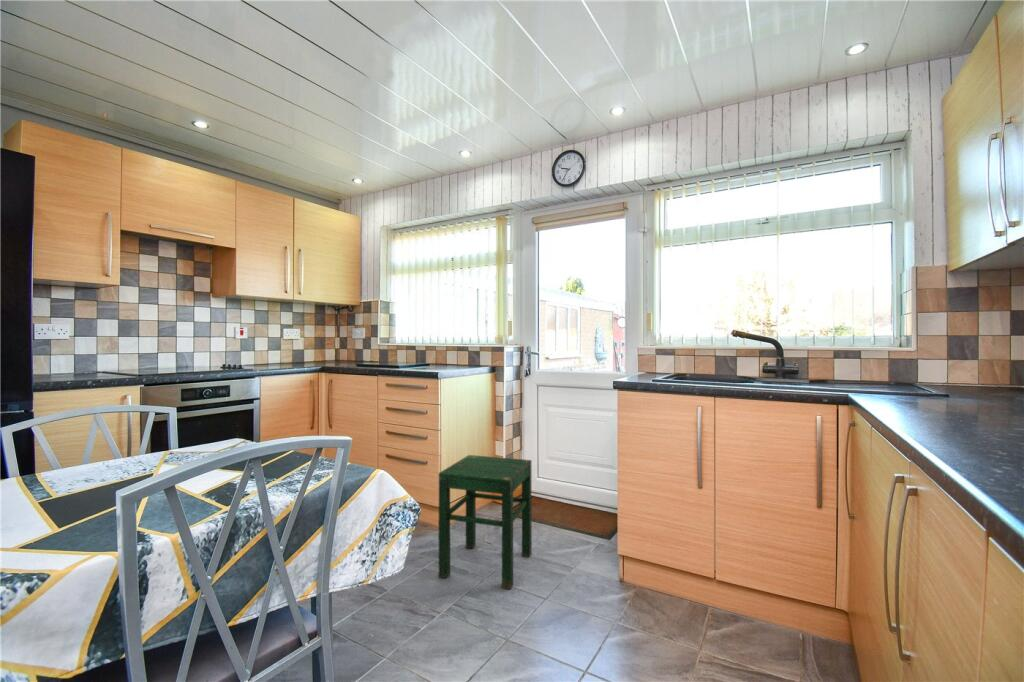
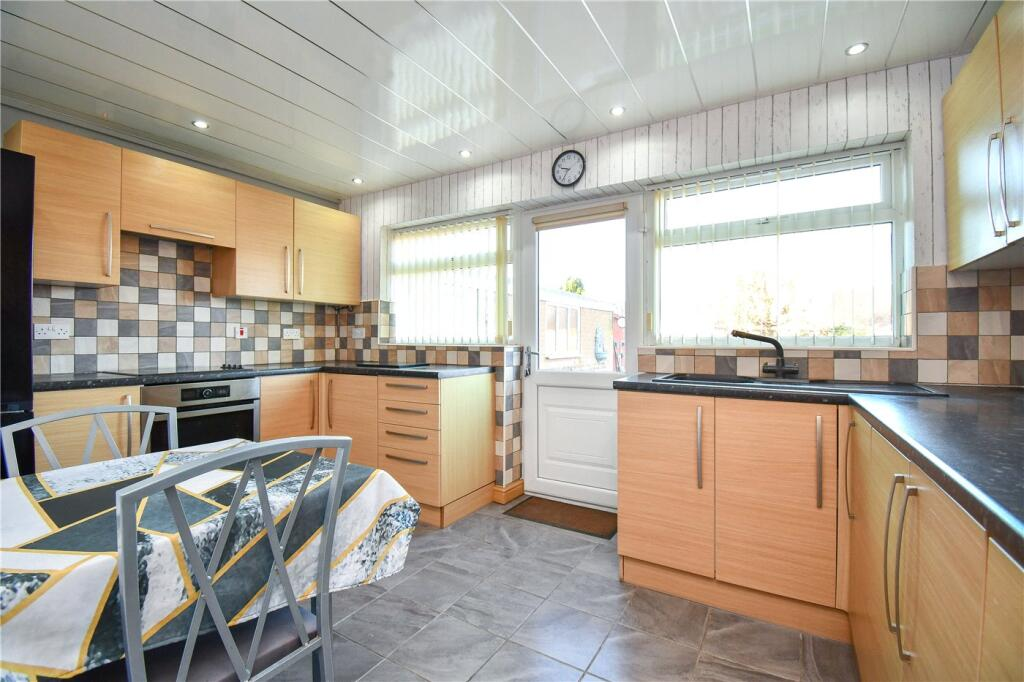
- stool [438,454,533,591]
